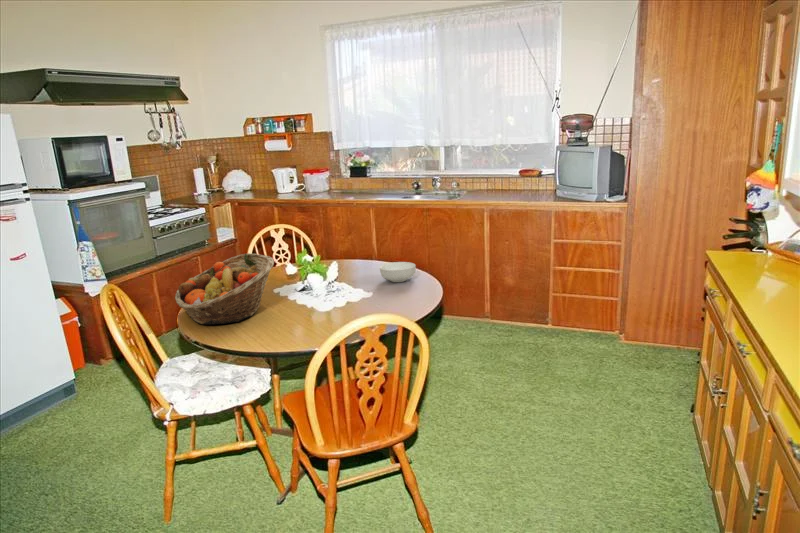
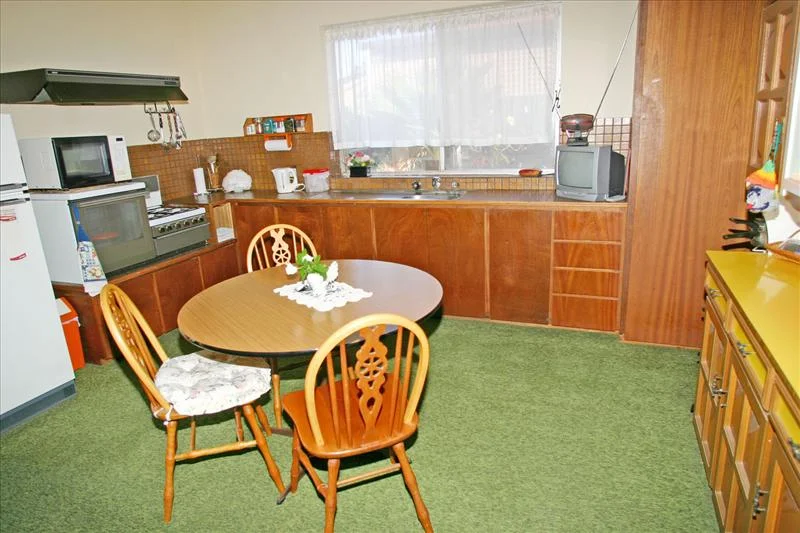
- fruit basket [174,252,275,325]
- cereal bowl [379,261,417,283]
